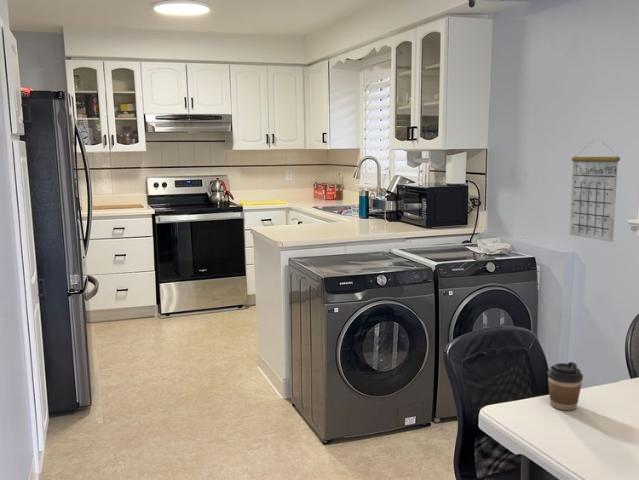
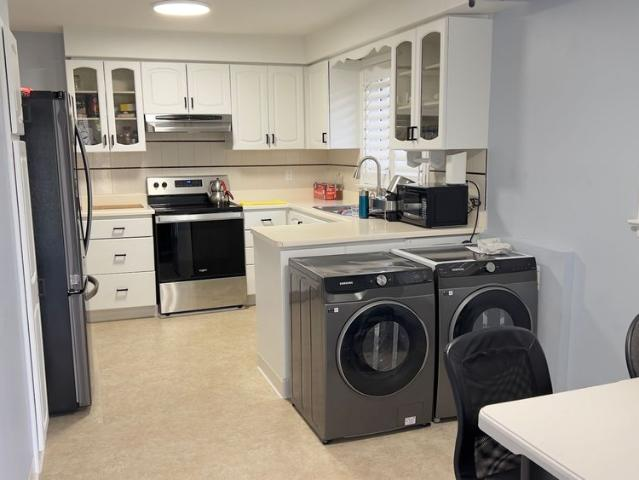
- coffee cup [546,361,584,411]
- calendar [569,140,621,243]
